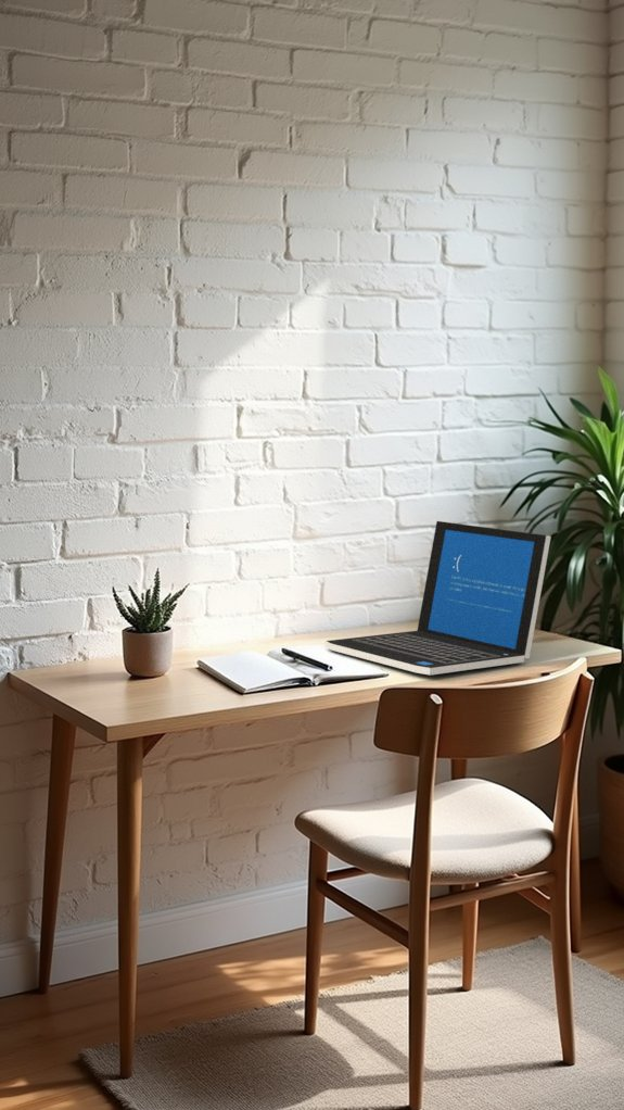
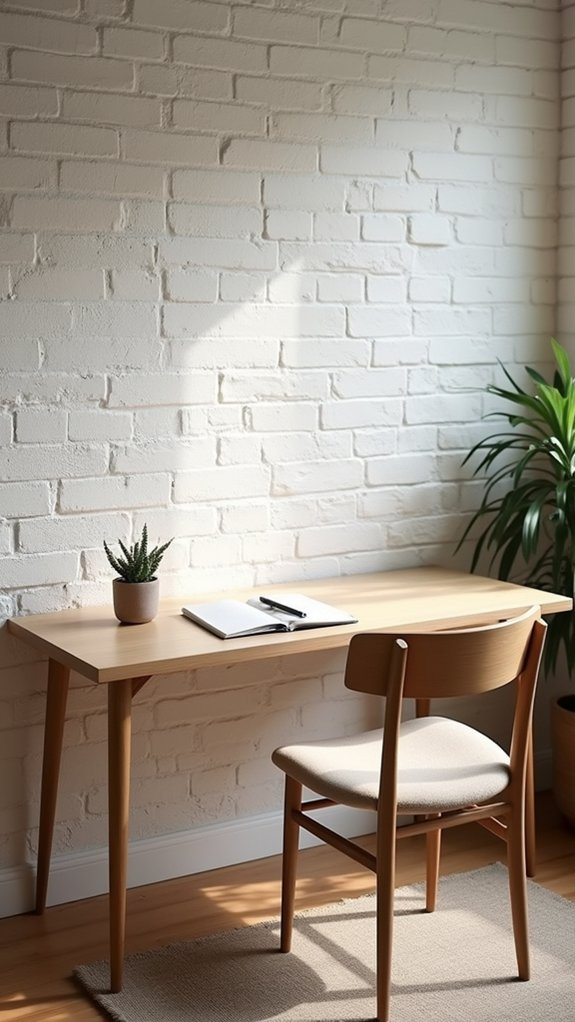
- laptop [324,520,552,677]
